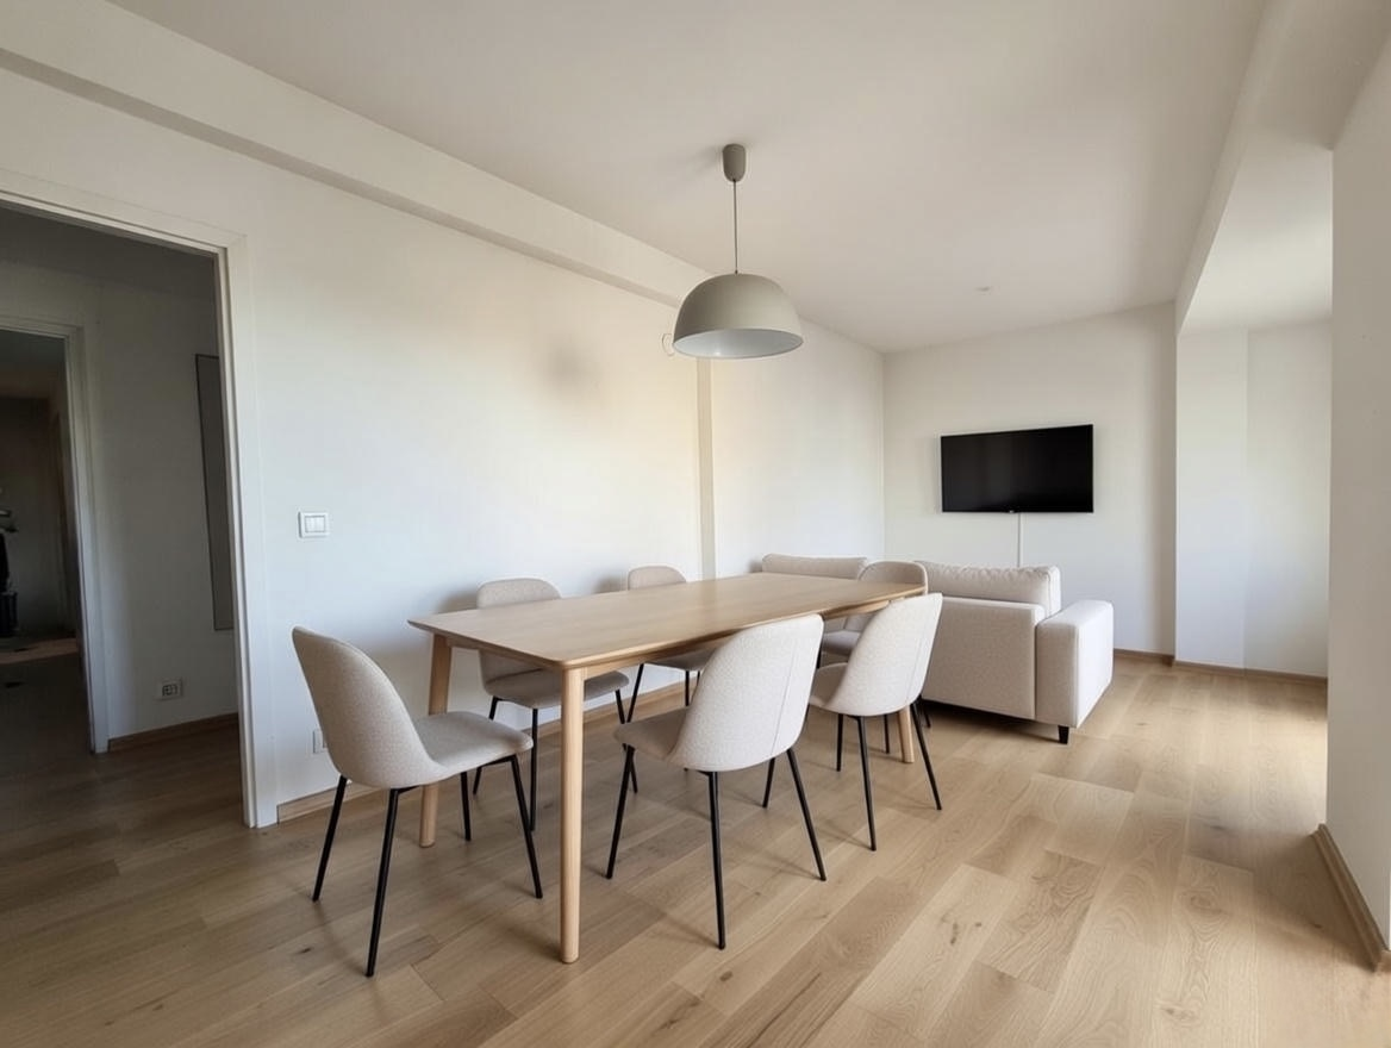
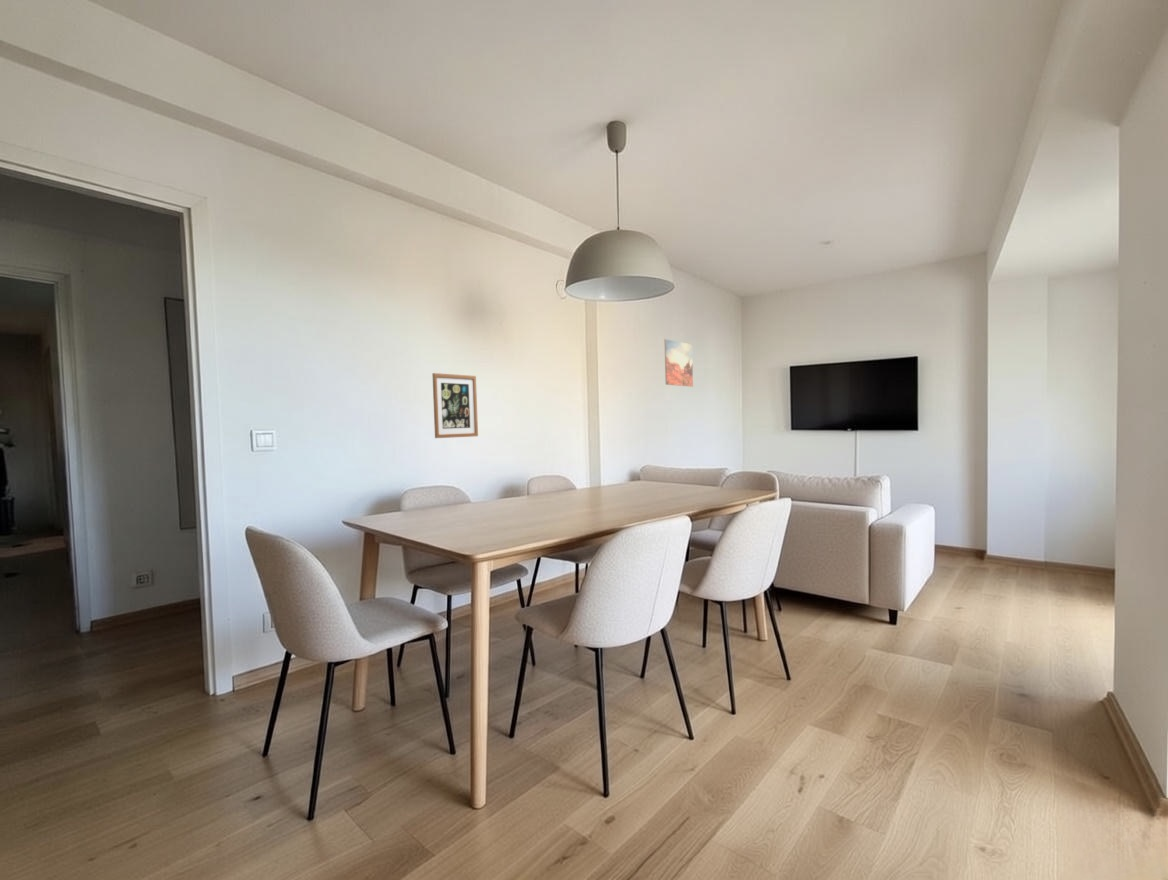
+ wall art [664,338,694,388]
+ wall art [431,372,479,439]
